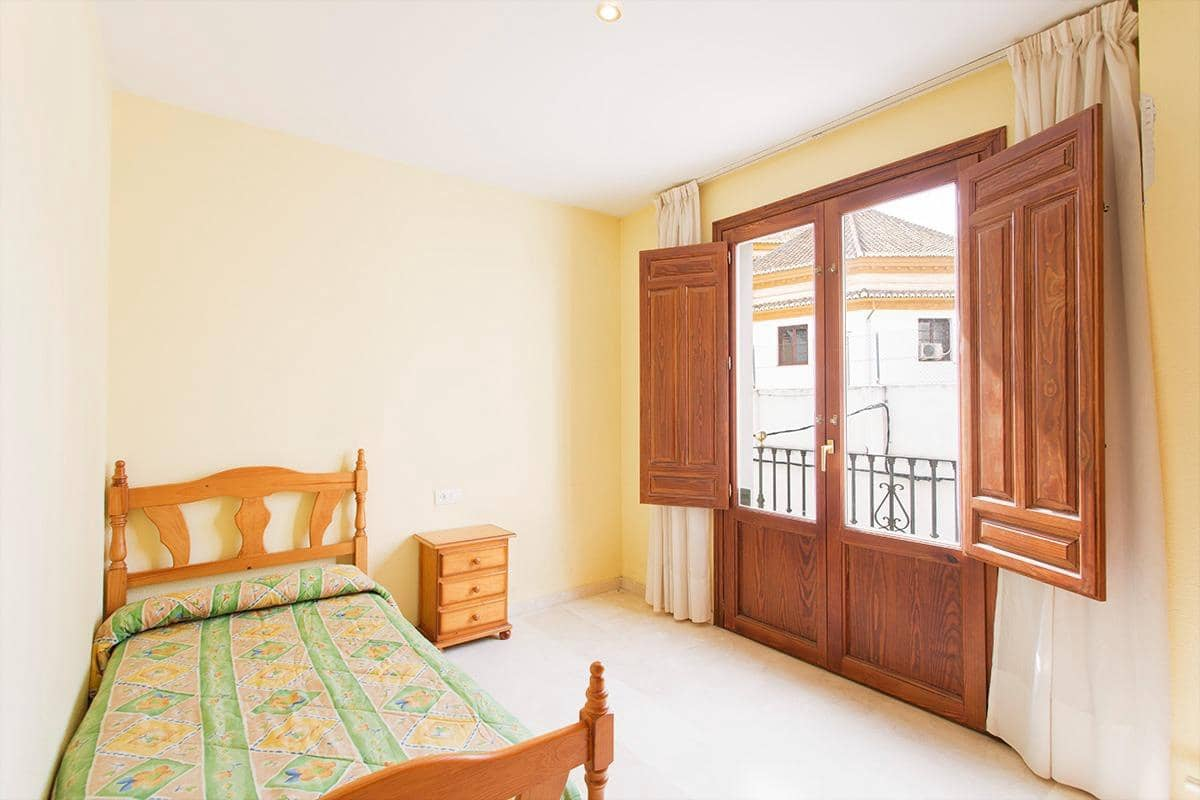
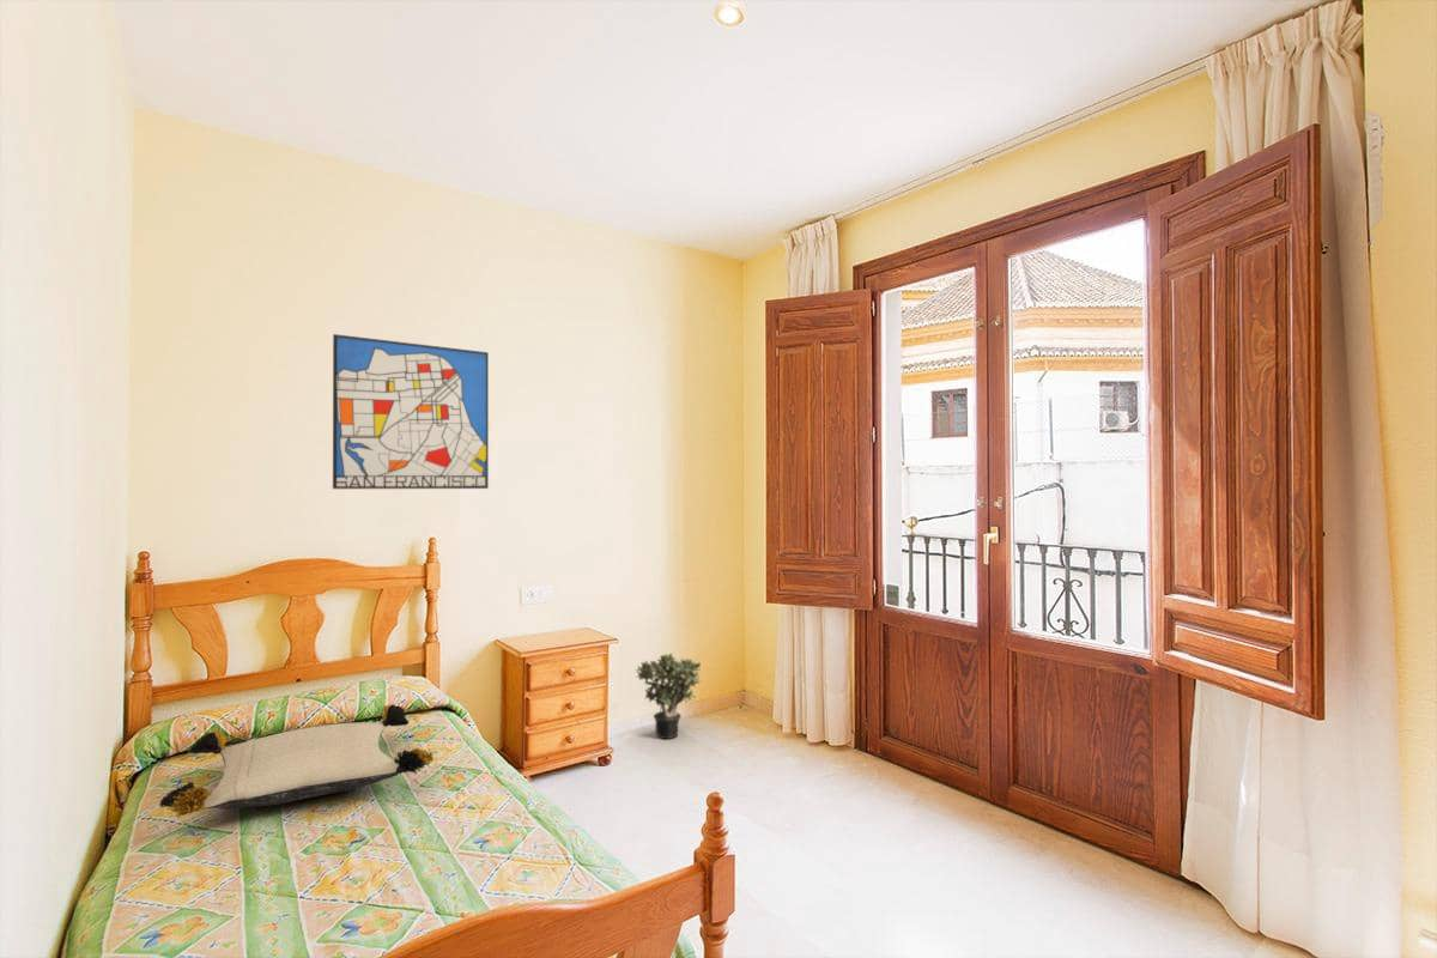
+ pillow [159,703,435,820]
+ potted plant [633,651,702,740]
+ wall art [332,333,490,490]
